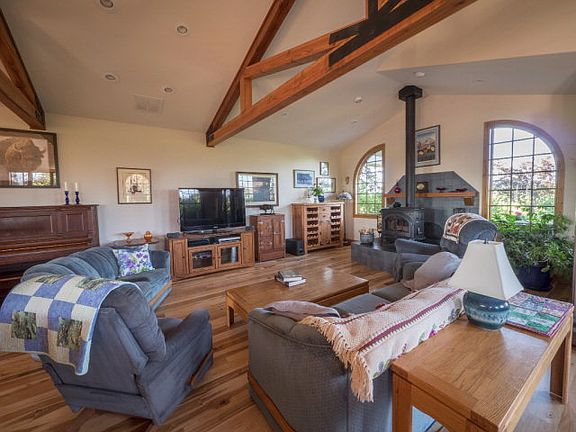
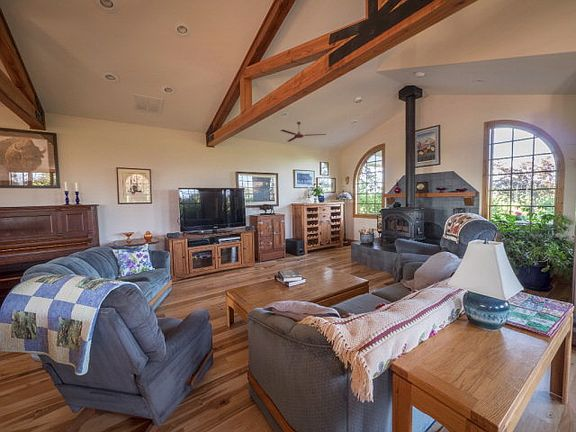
+ ceiling fan [279,121,327,143]
